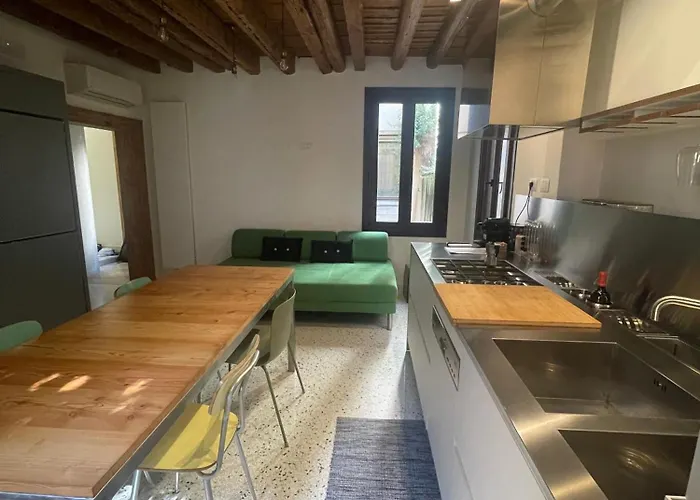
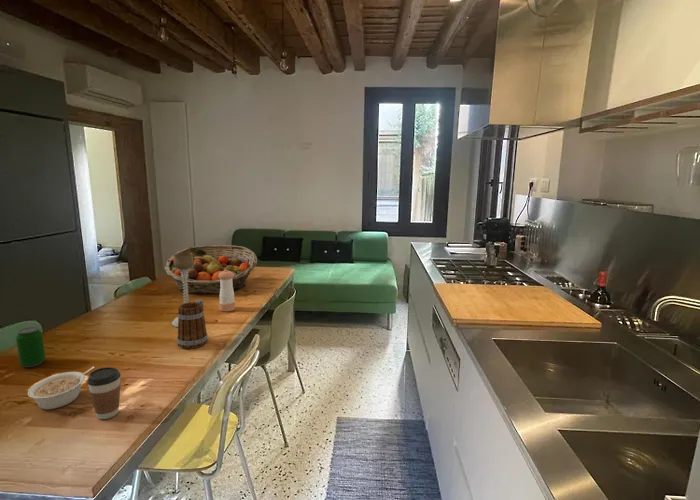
+ candle holder [171,252,194,328]
+ pepper shaker [218,270,236,312]
+ beverage can [15,326,46,368]
+ coffee cup [86,366,122,420]
+ mug [176,299,209,350]
+ legume [27,365,95,411]
+ fruit basket [164,244,258,295]
